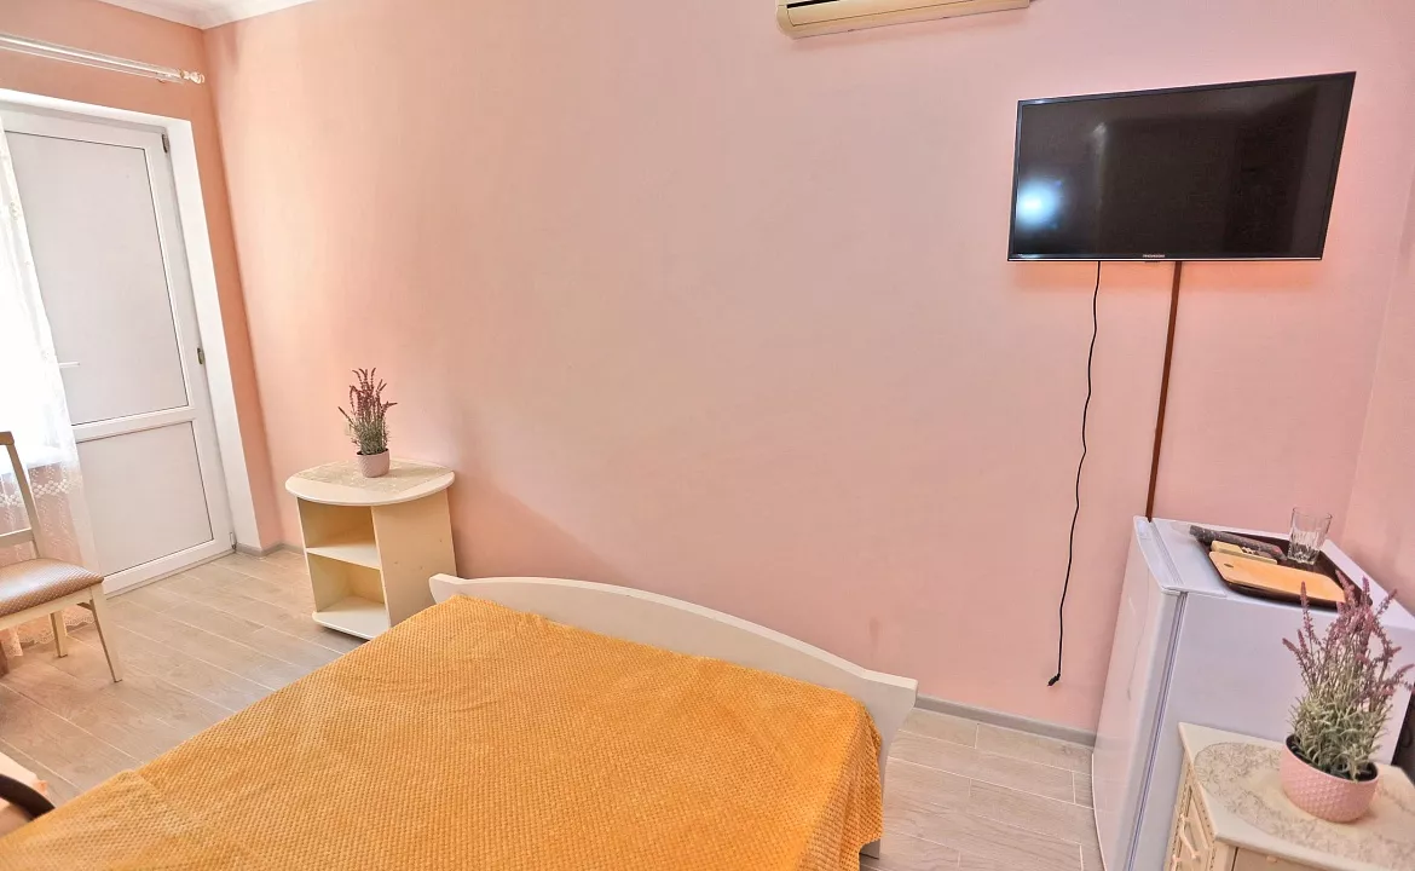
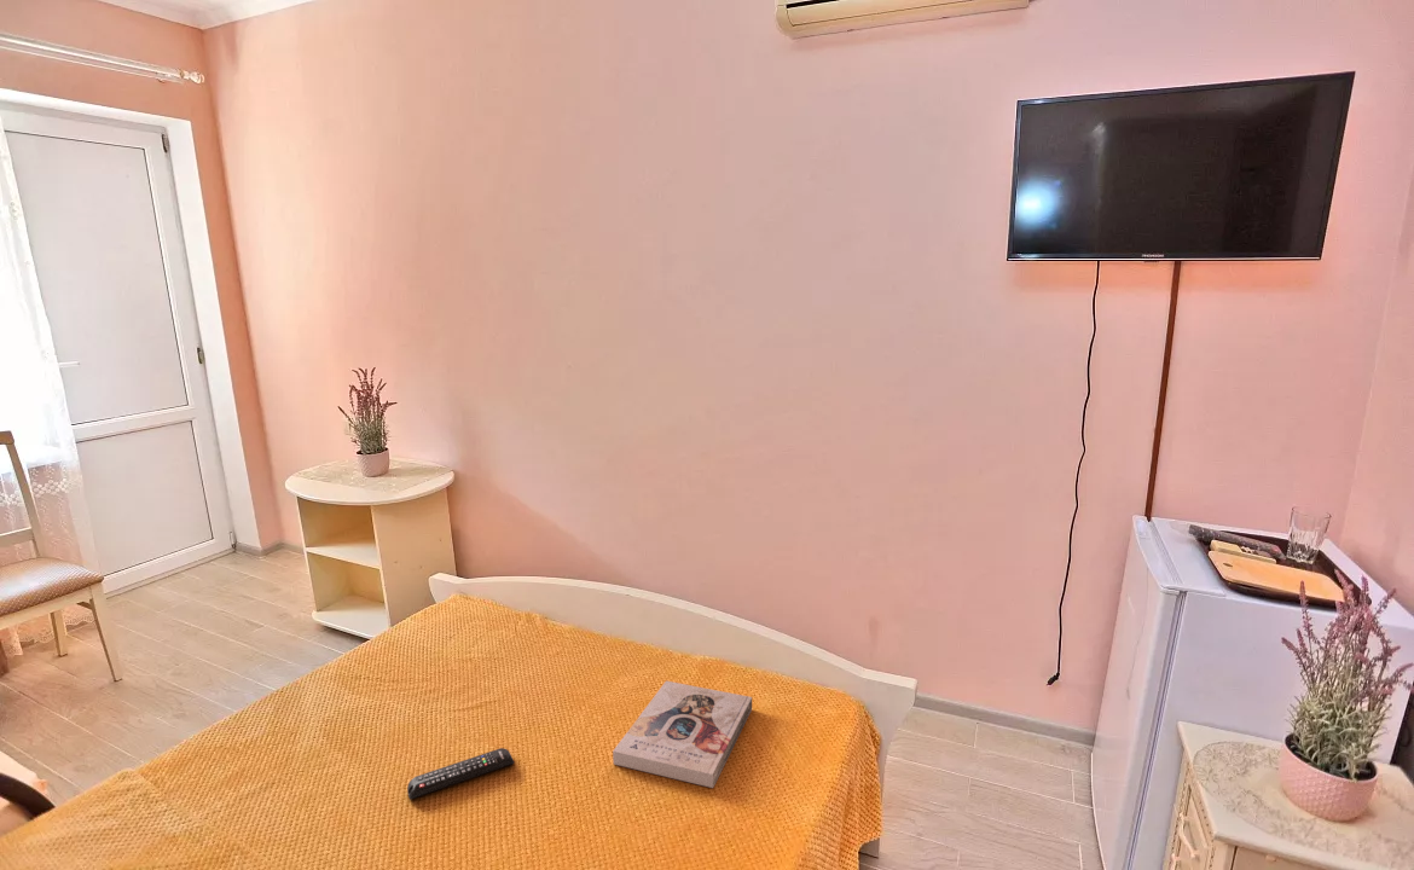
+ remote control [406,747,515,800]
+ book [612,680,753,789]
